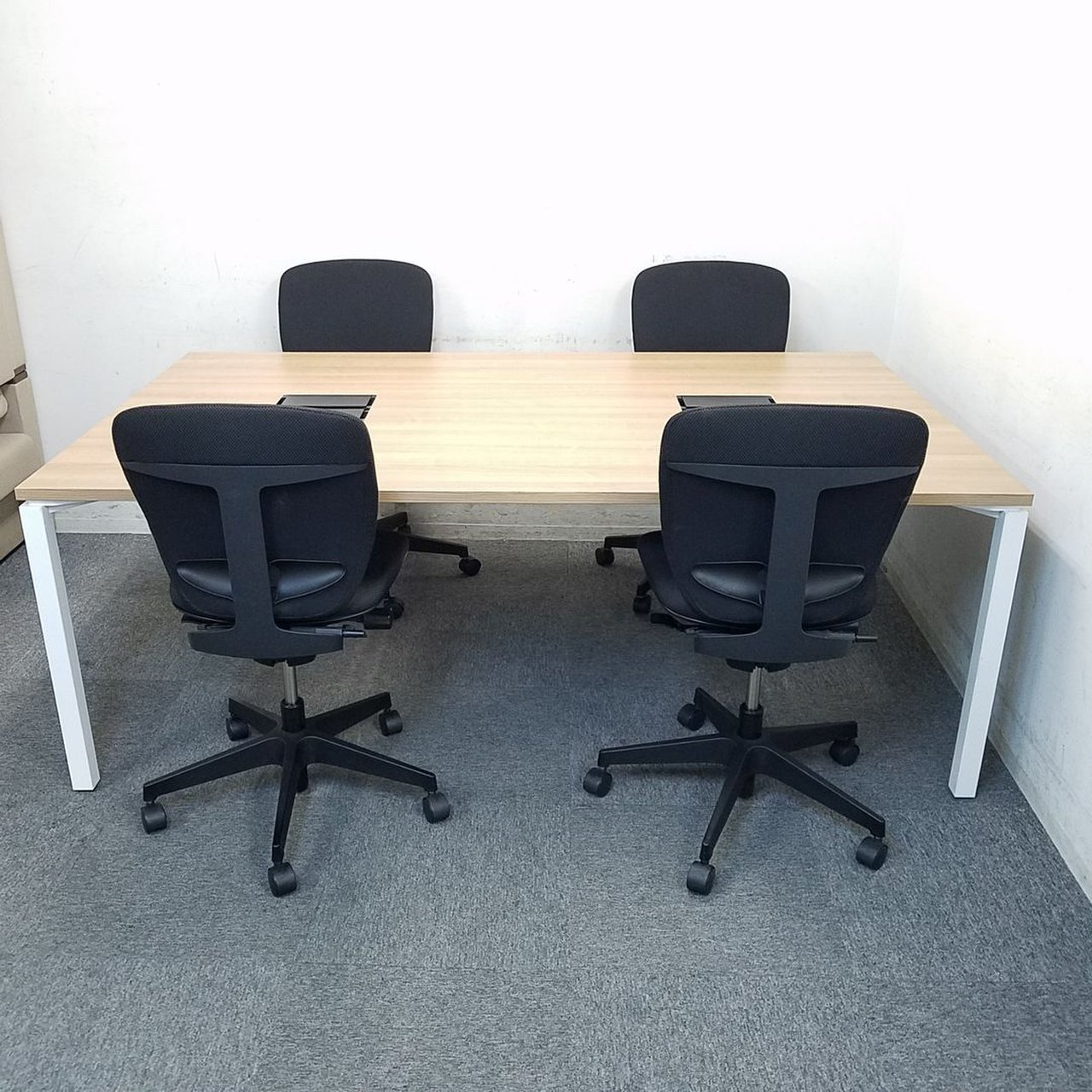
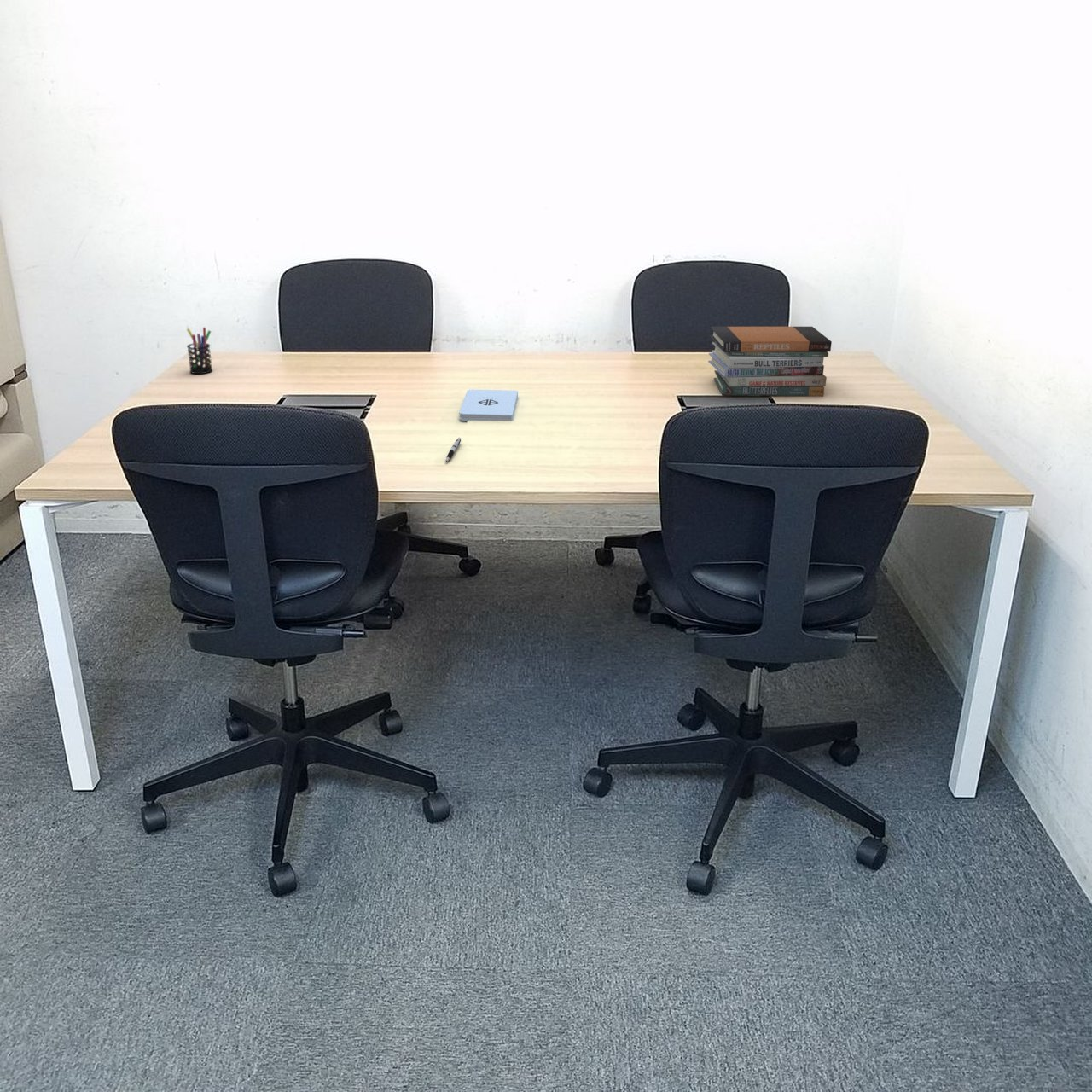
+ pen holder [186,327,213,375]
+ notepad [458,389,519,421]
+ book stack [707,326,833,398]
+ pen [444,437,462,462]
